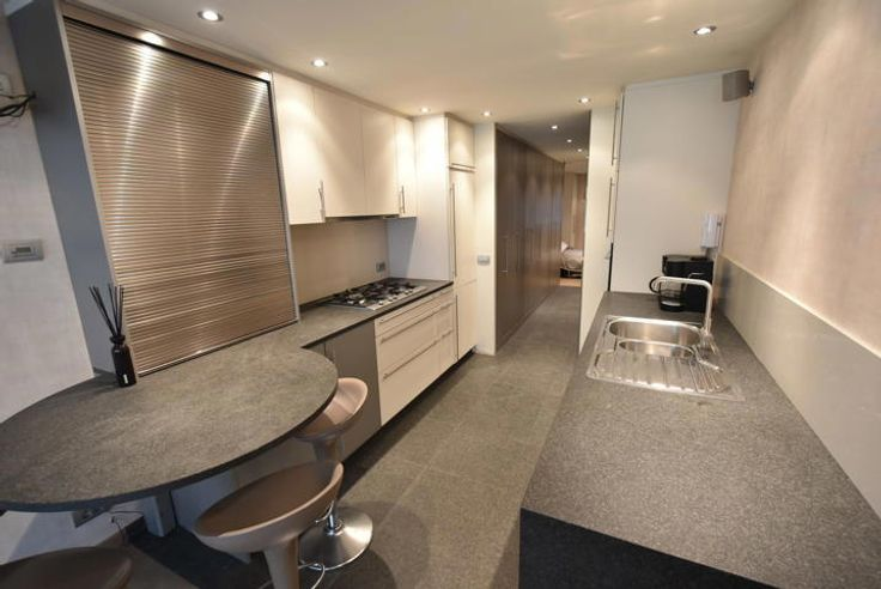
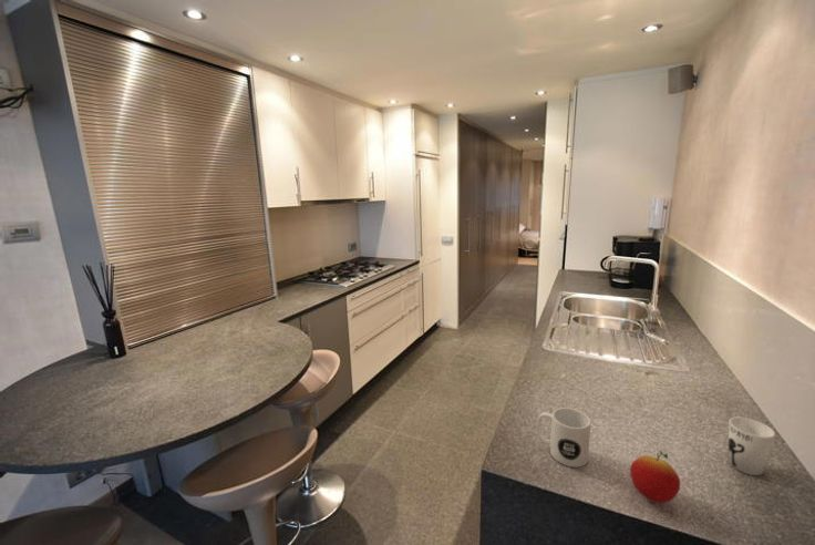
+ mug [536,407,591,469]
+ apple [629,450,681,504]
+ cup [726,417,776,476]
